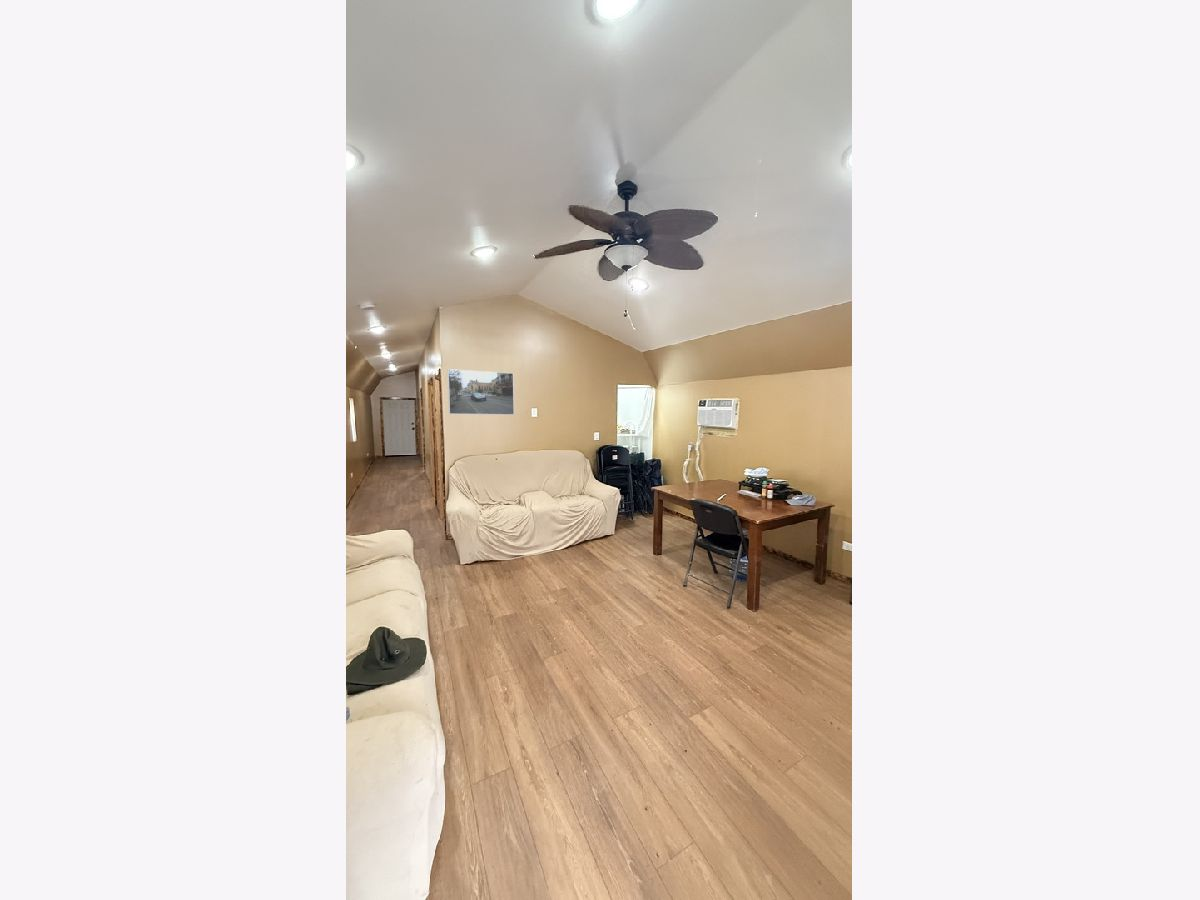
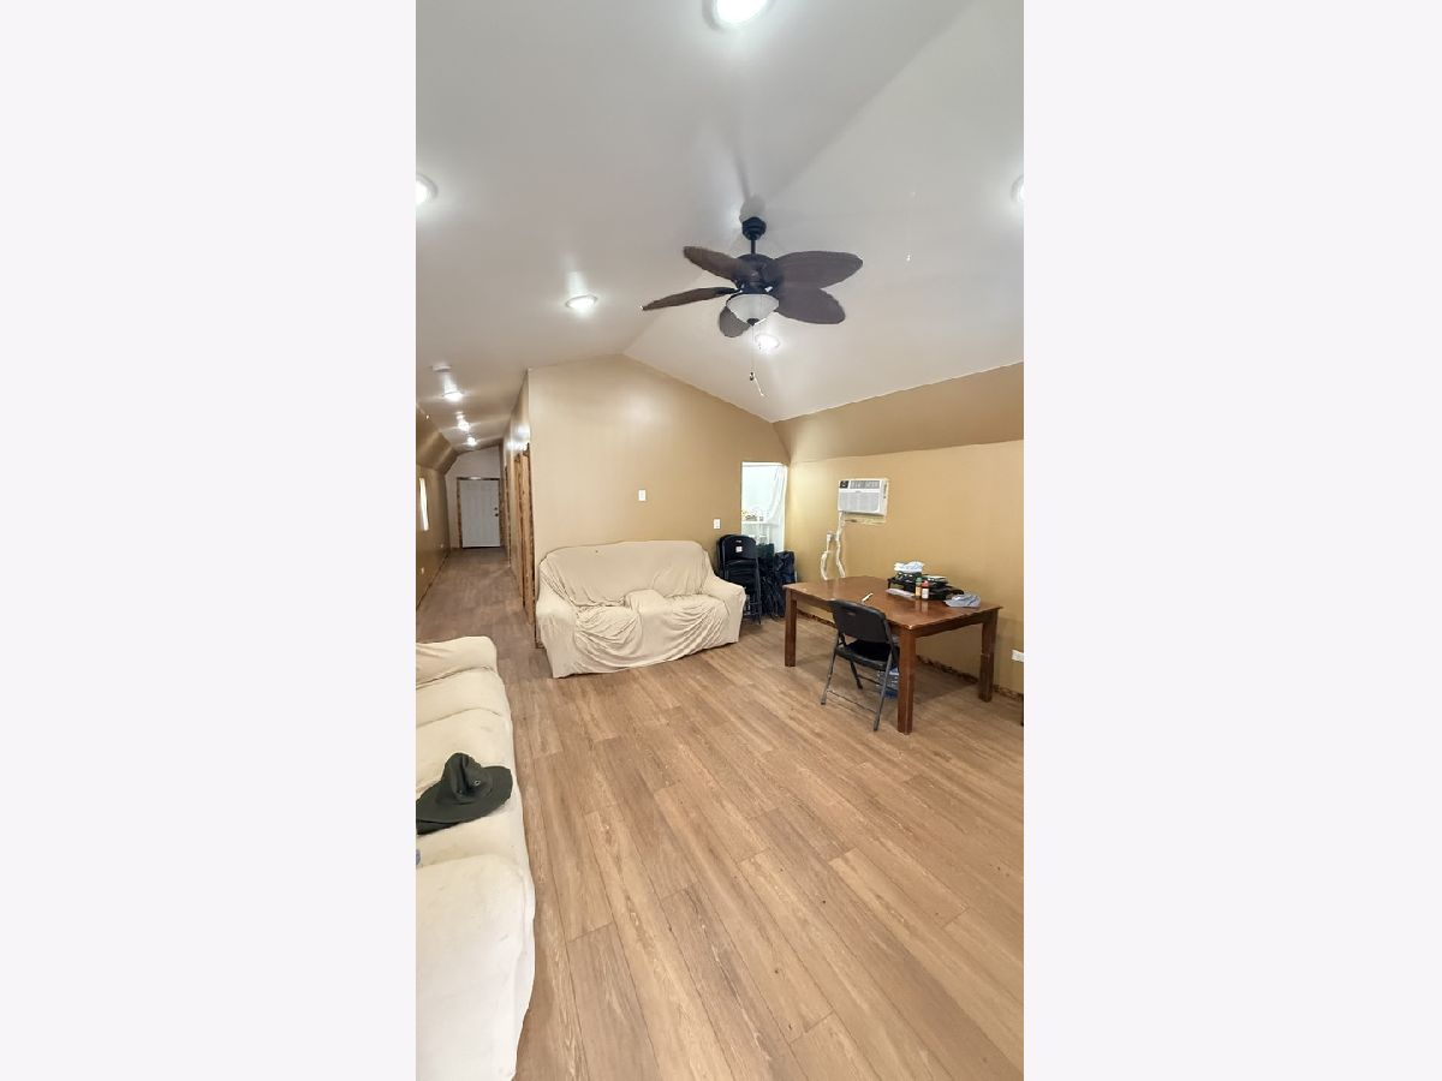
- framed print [447,368,515,416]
